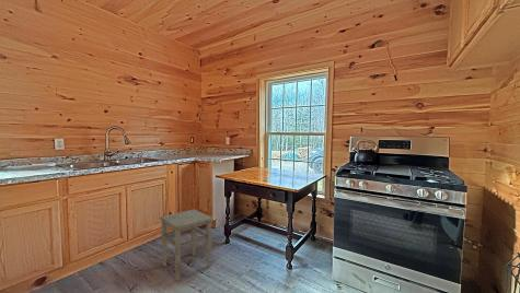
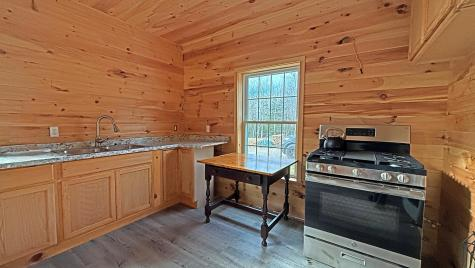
- stool [160,208,213,282]
